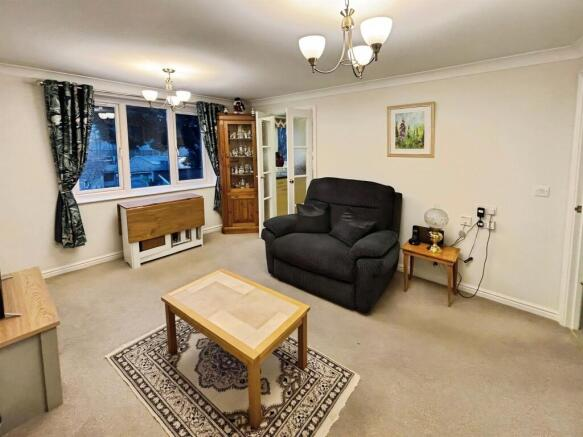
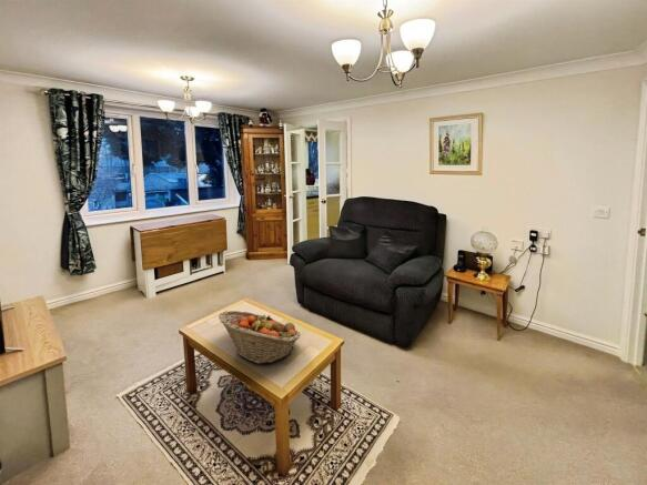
+ fruit basket [218,310,302,365]
